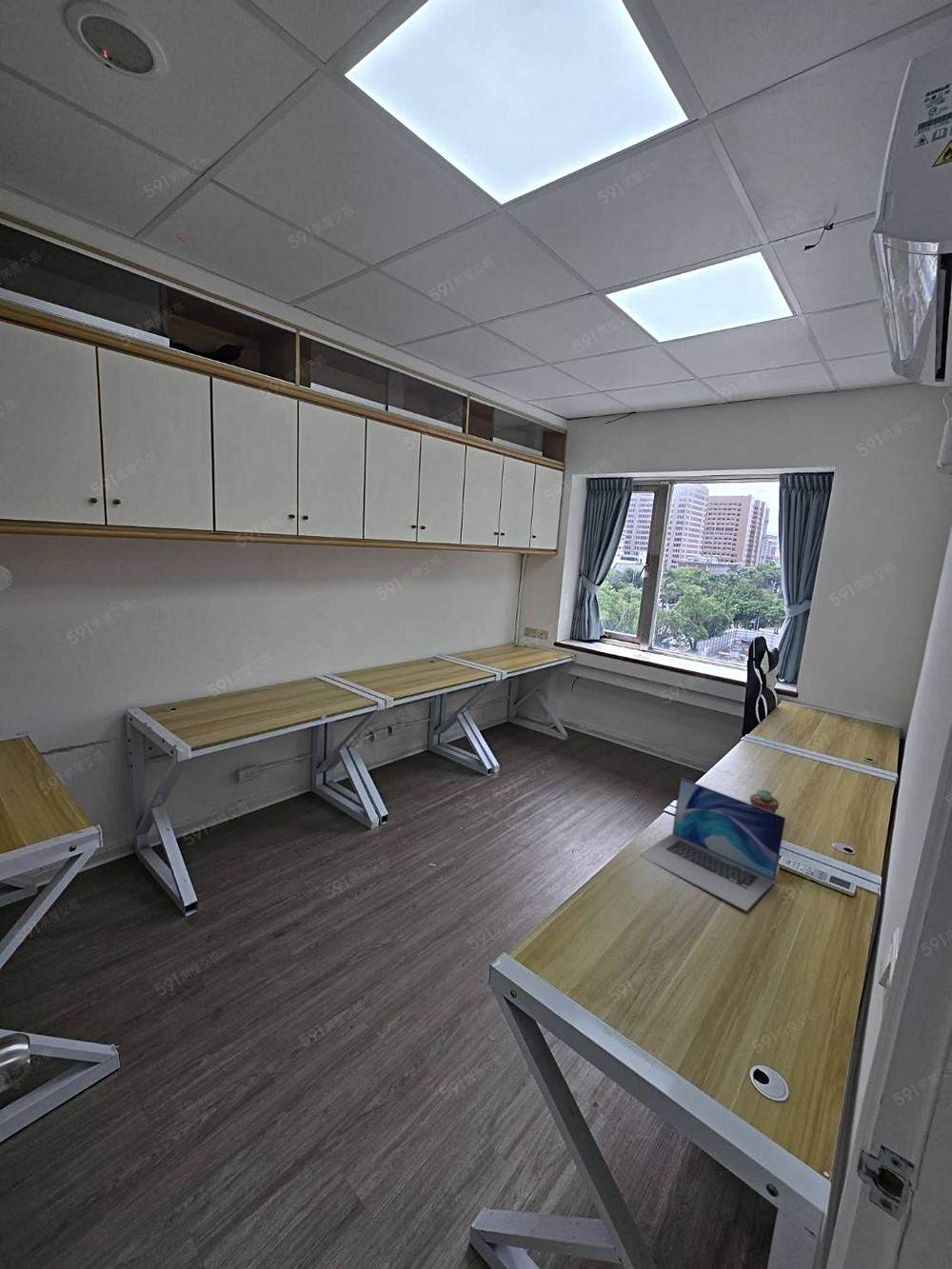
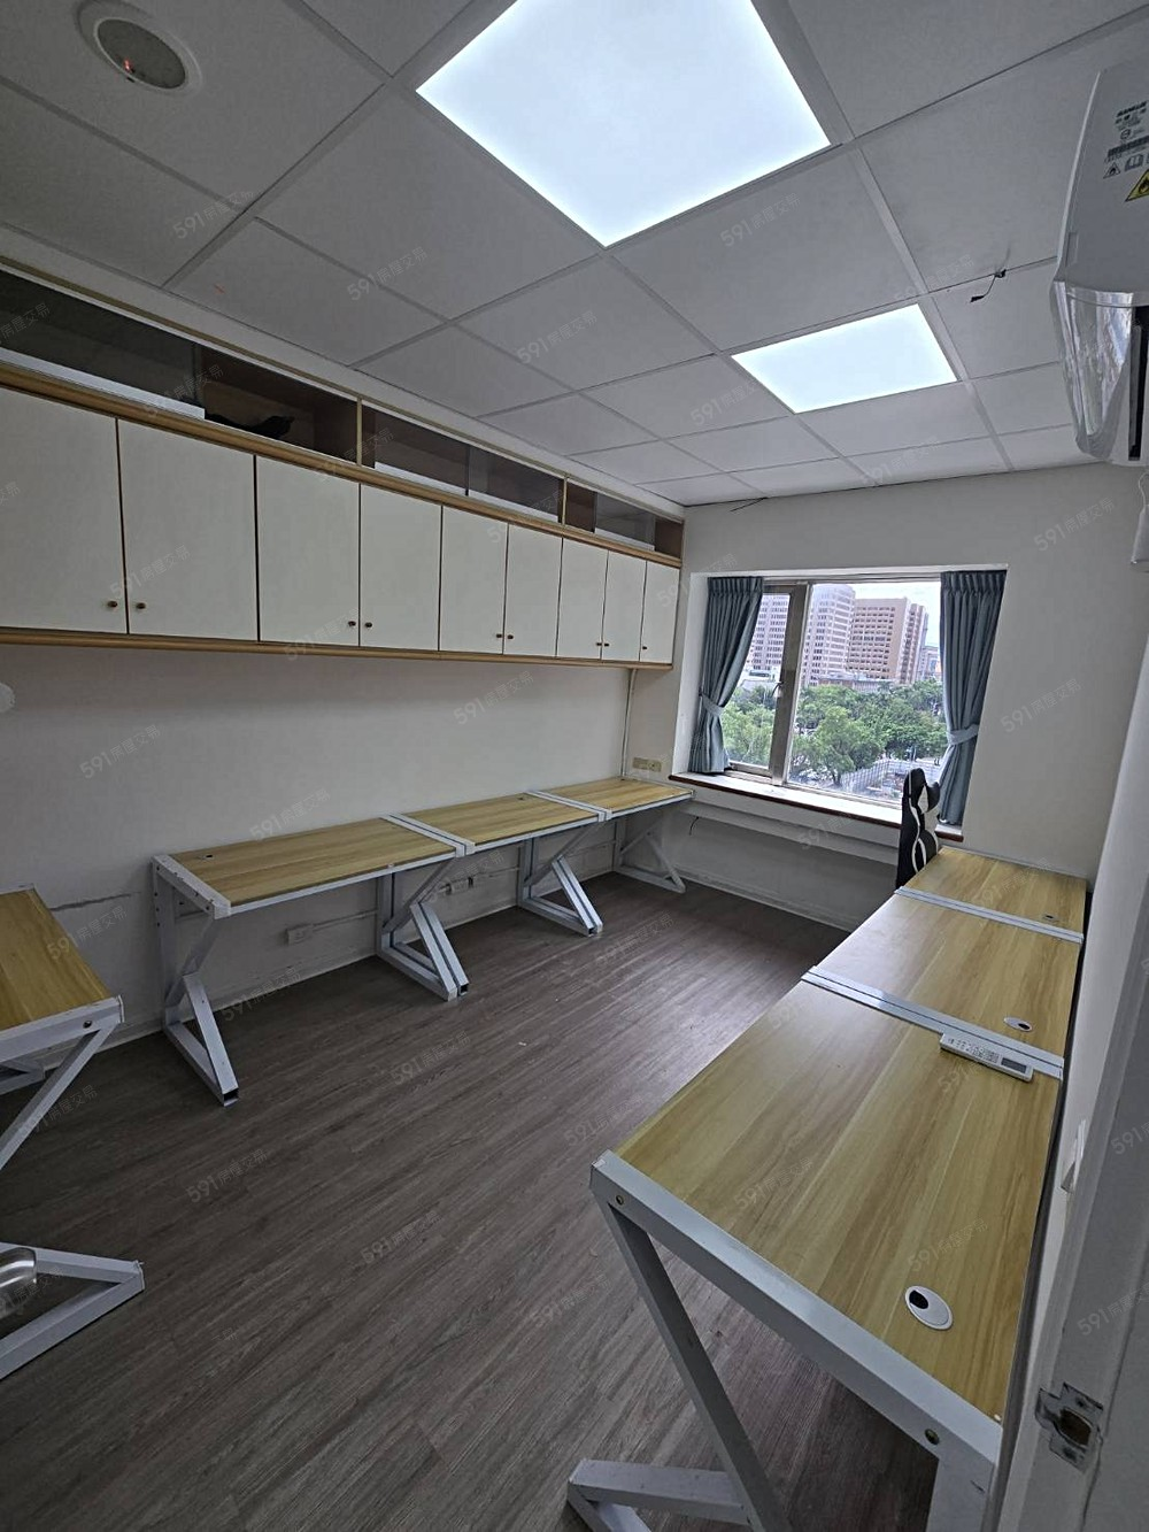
- laptop [639,777,786,912]
- potted succulent [749,788,780,814]
